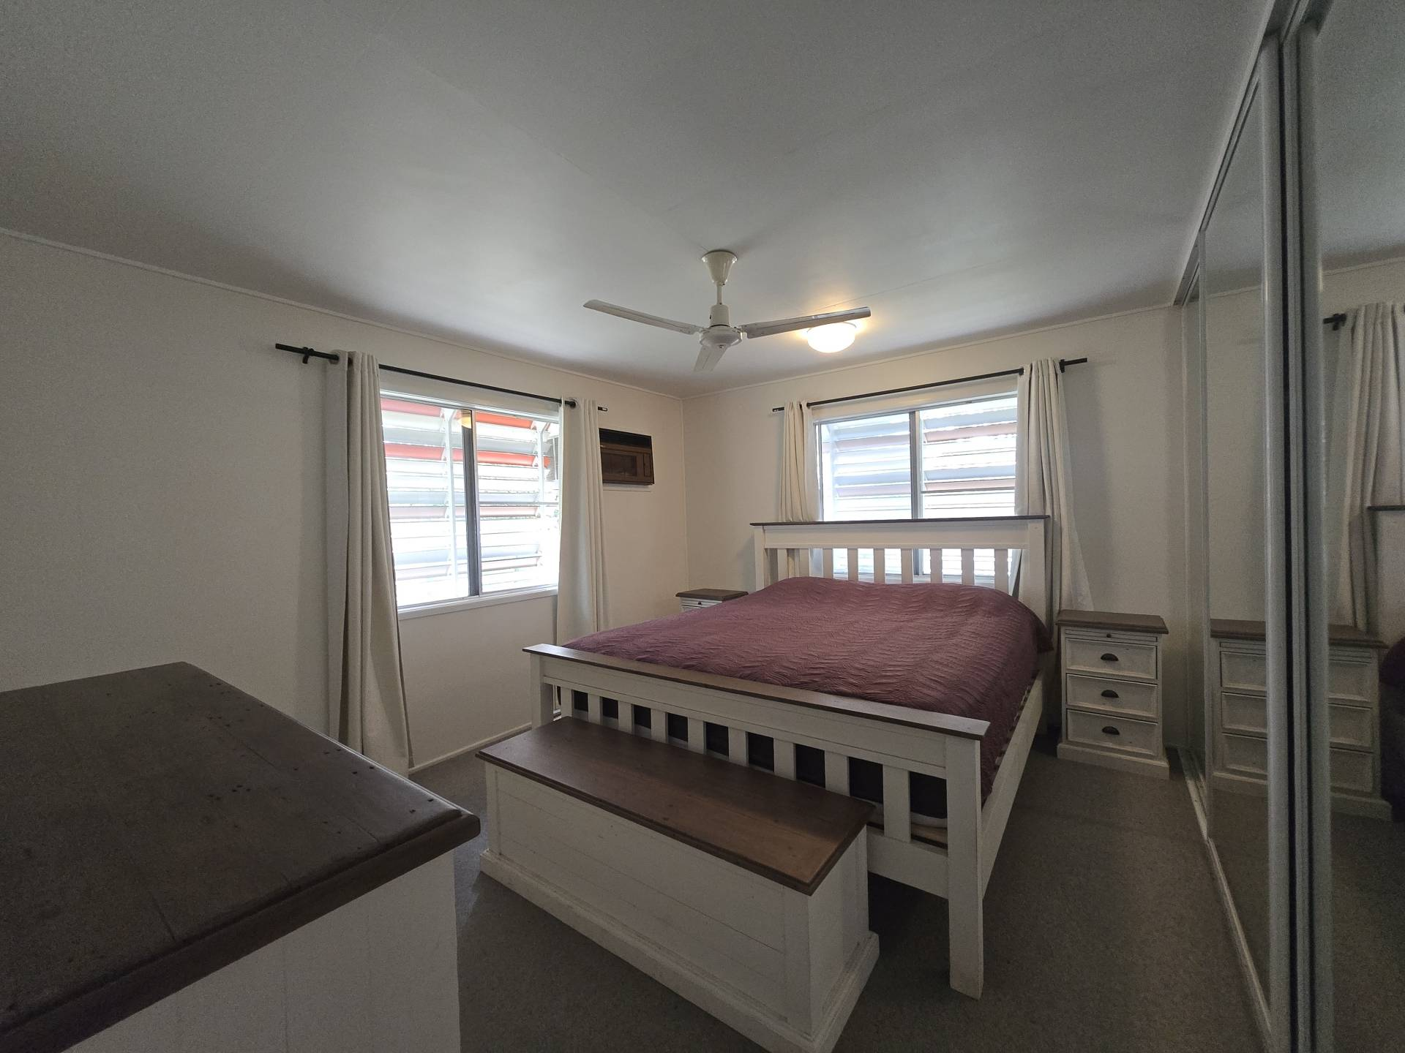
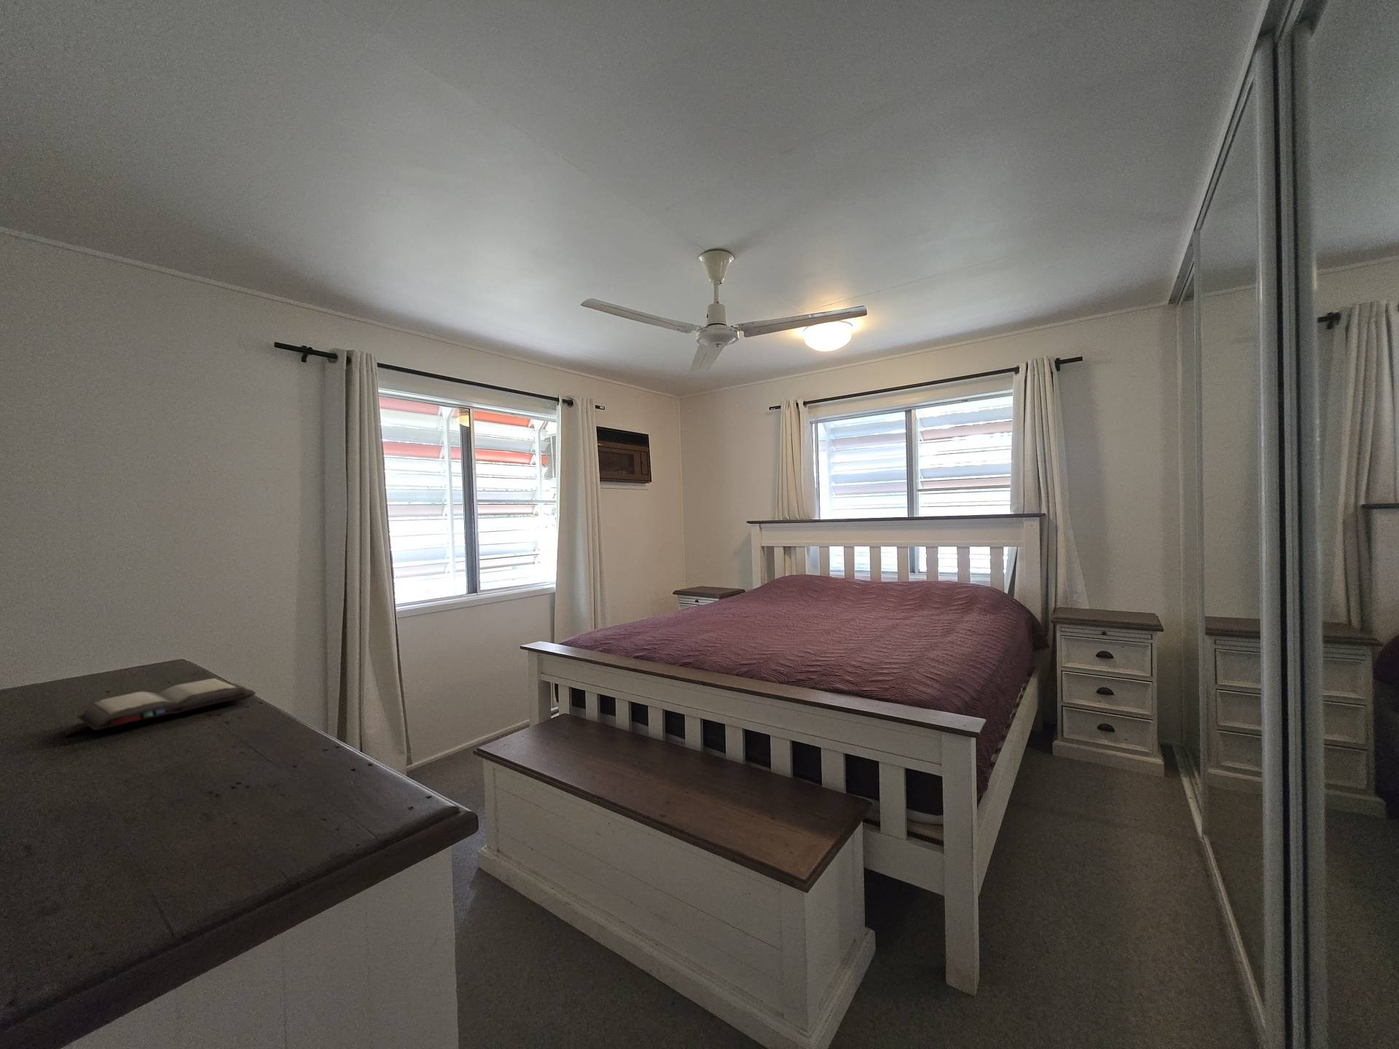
+ hardback book [64,678,257,736]
